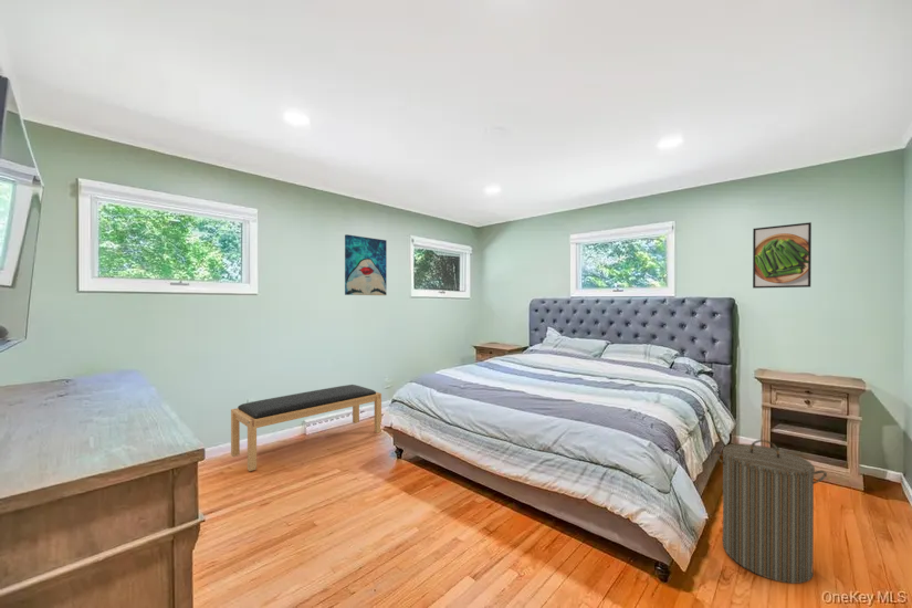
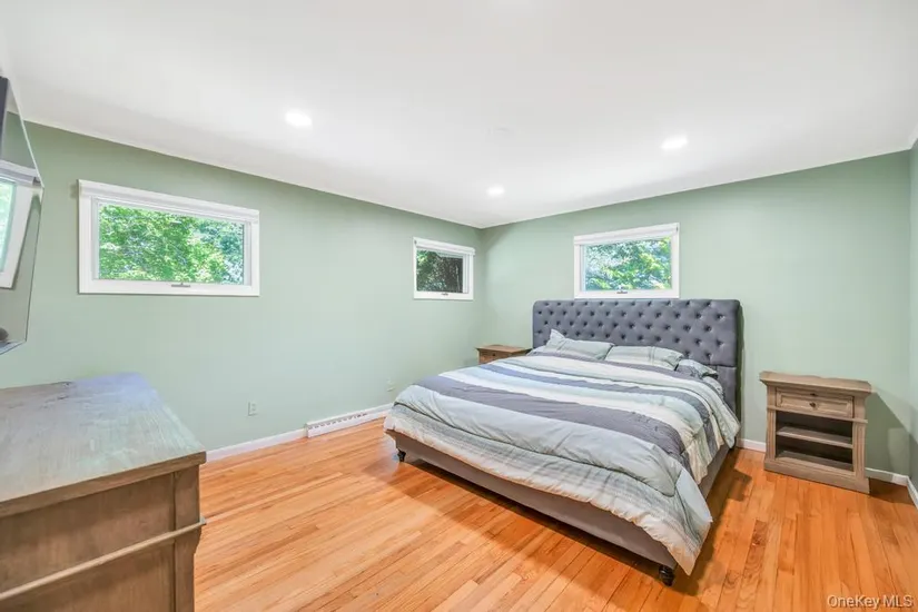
- bench [230,384,382,472]
- laundry hamper [712,439,828,585]
- wall art [344,233,388,296]
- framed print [752,221,813,290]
